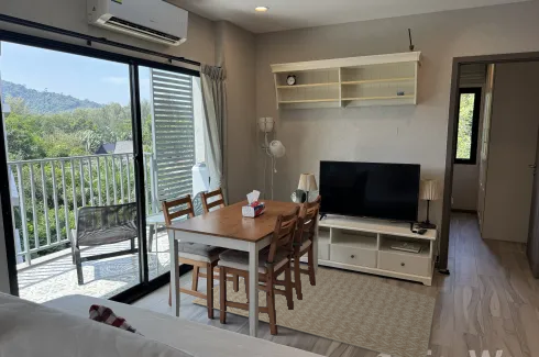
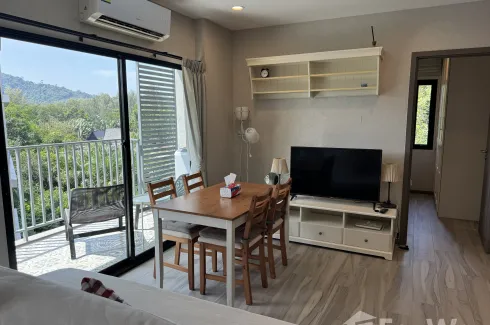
- rug [190,264,437,357]
